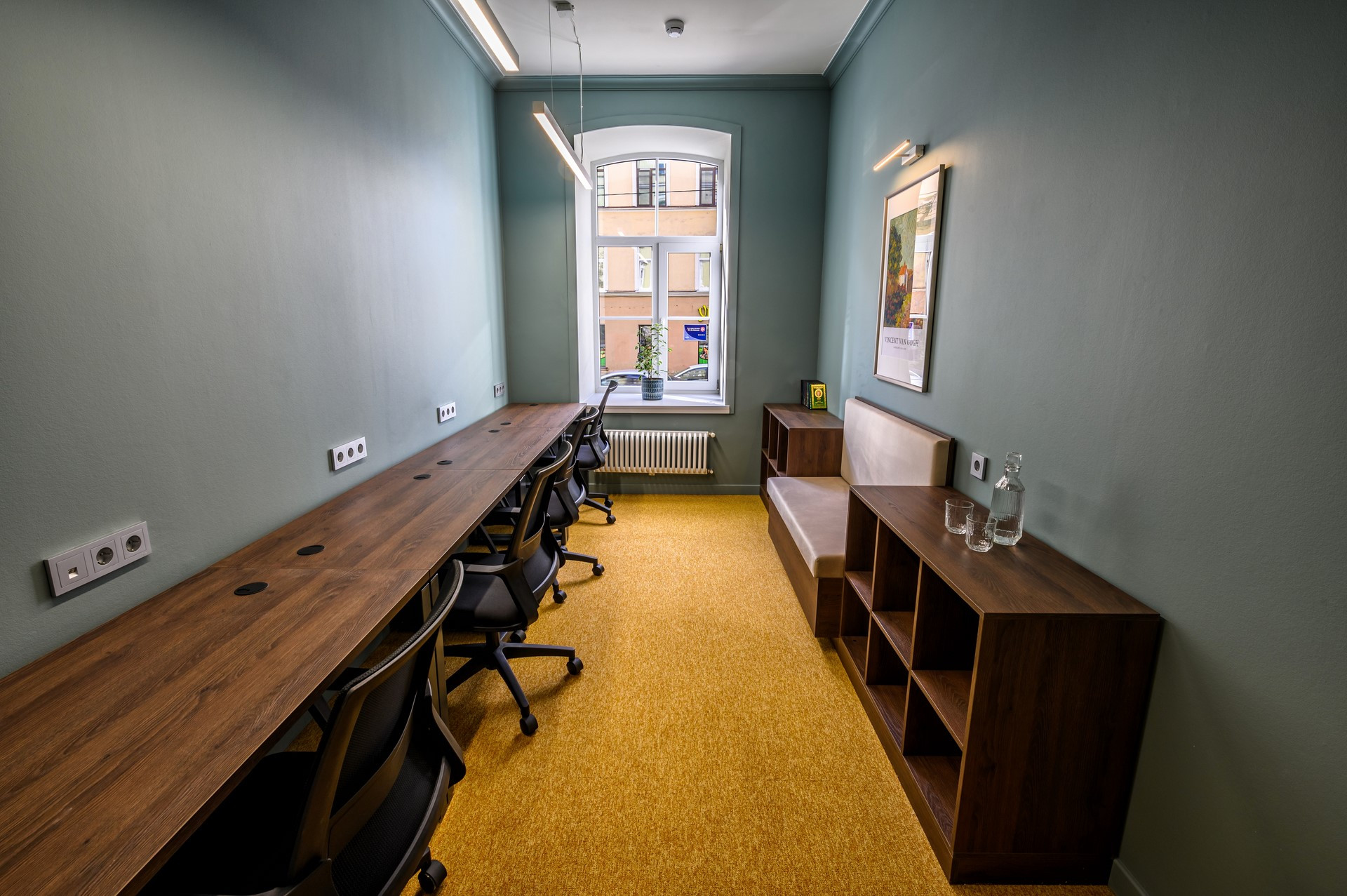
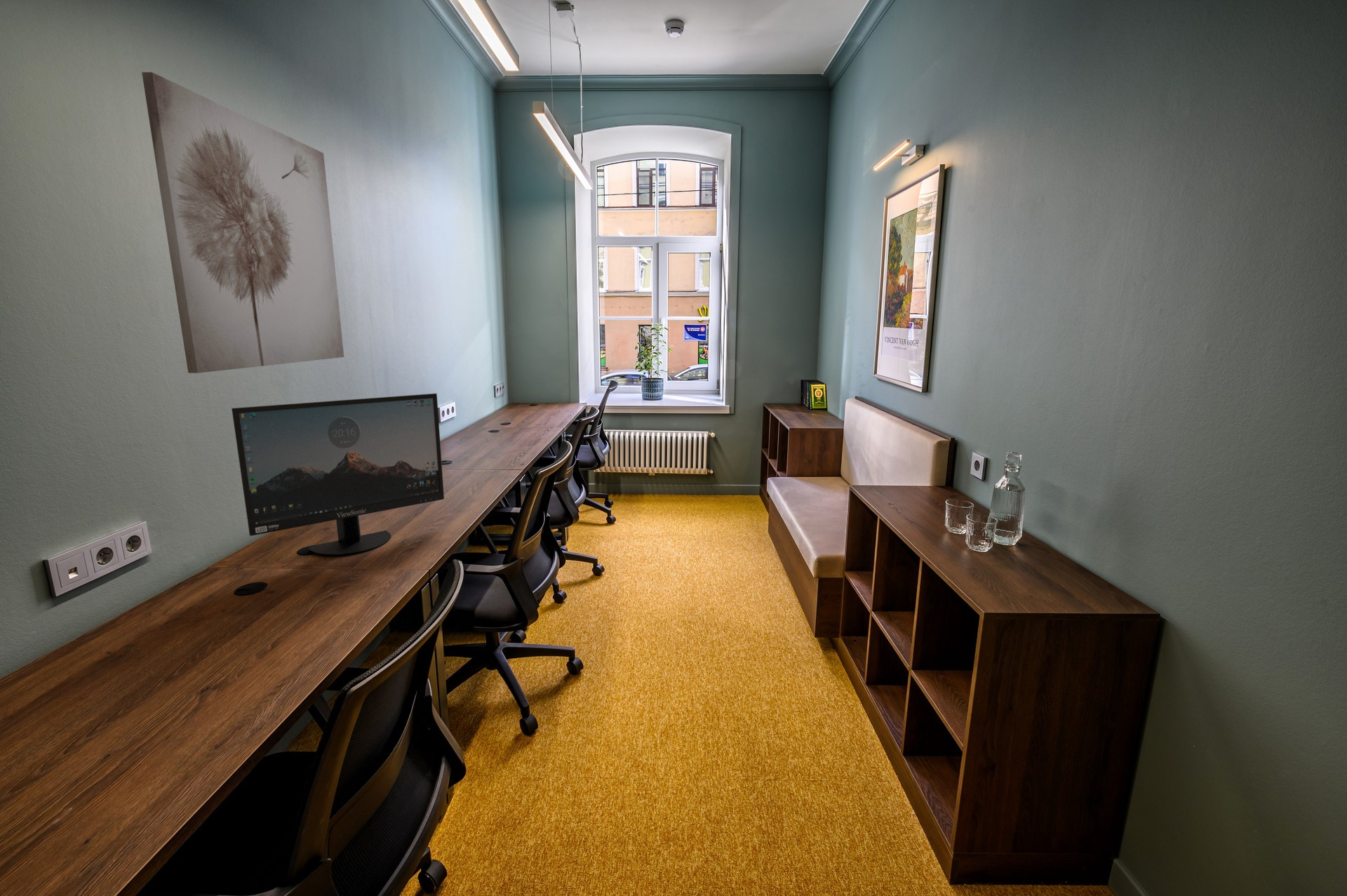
+ monitor [231,393,445,556]
+ wall art [141,72,344,374]
